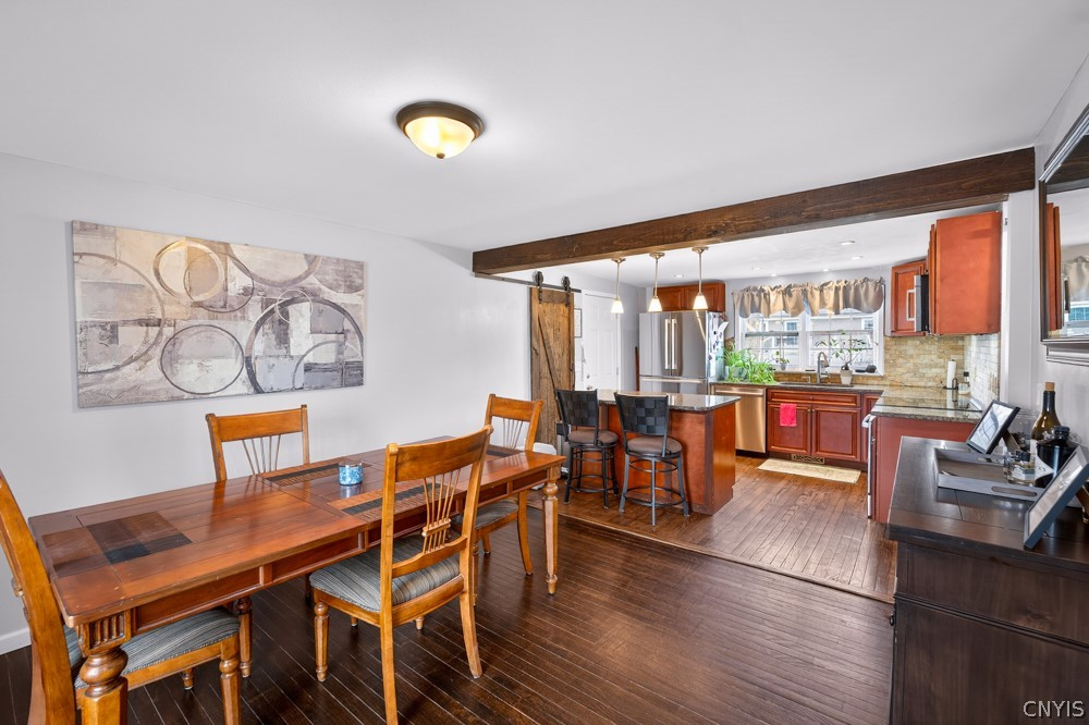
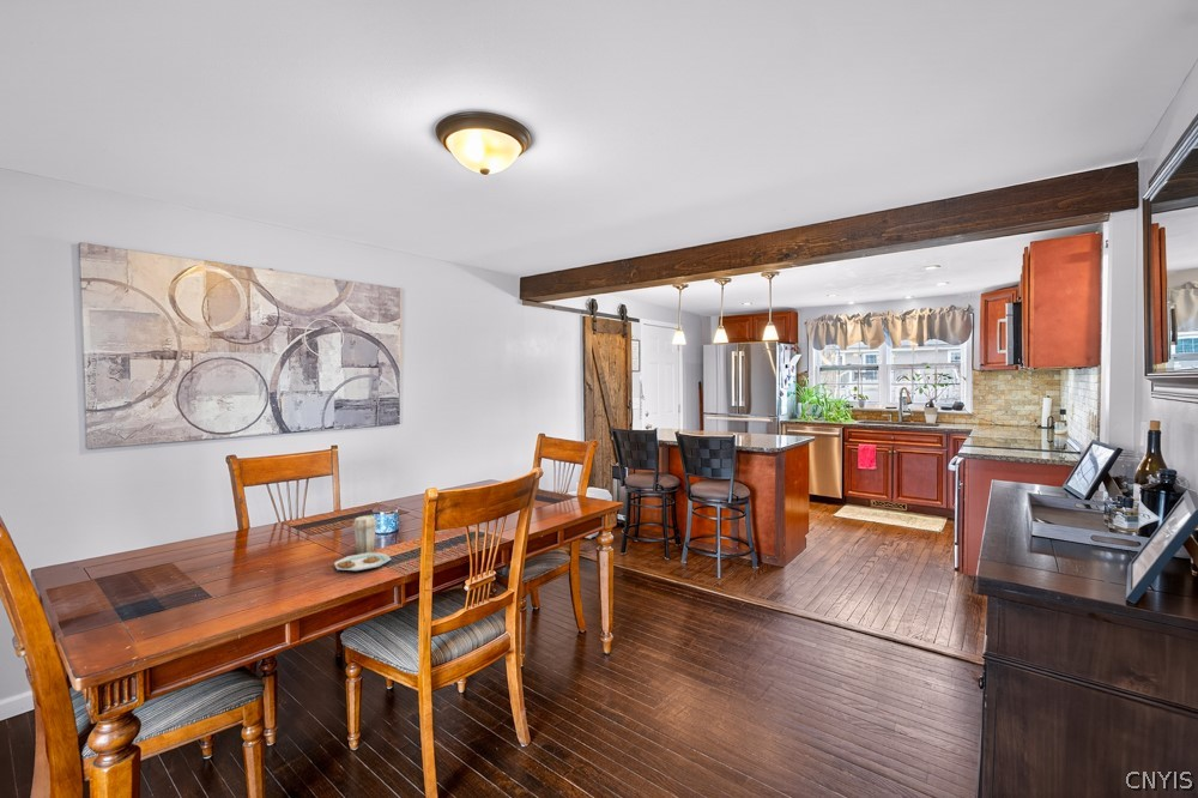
+ plate [333,514,392,572]
